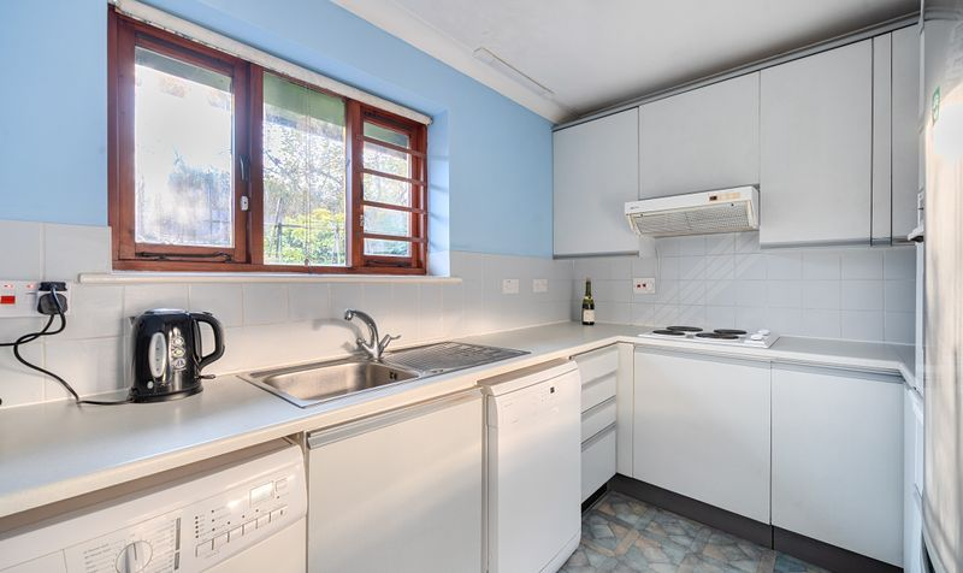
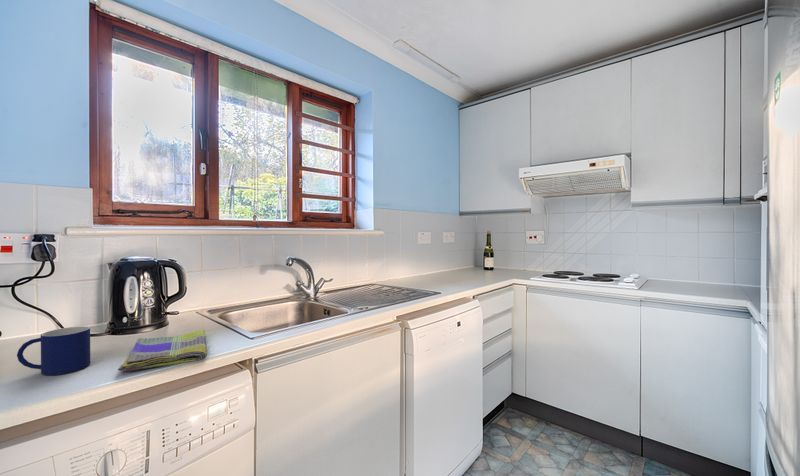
+ mug [16,325,91,376]
+ dish towel [117,329,208,372]
